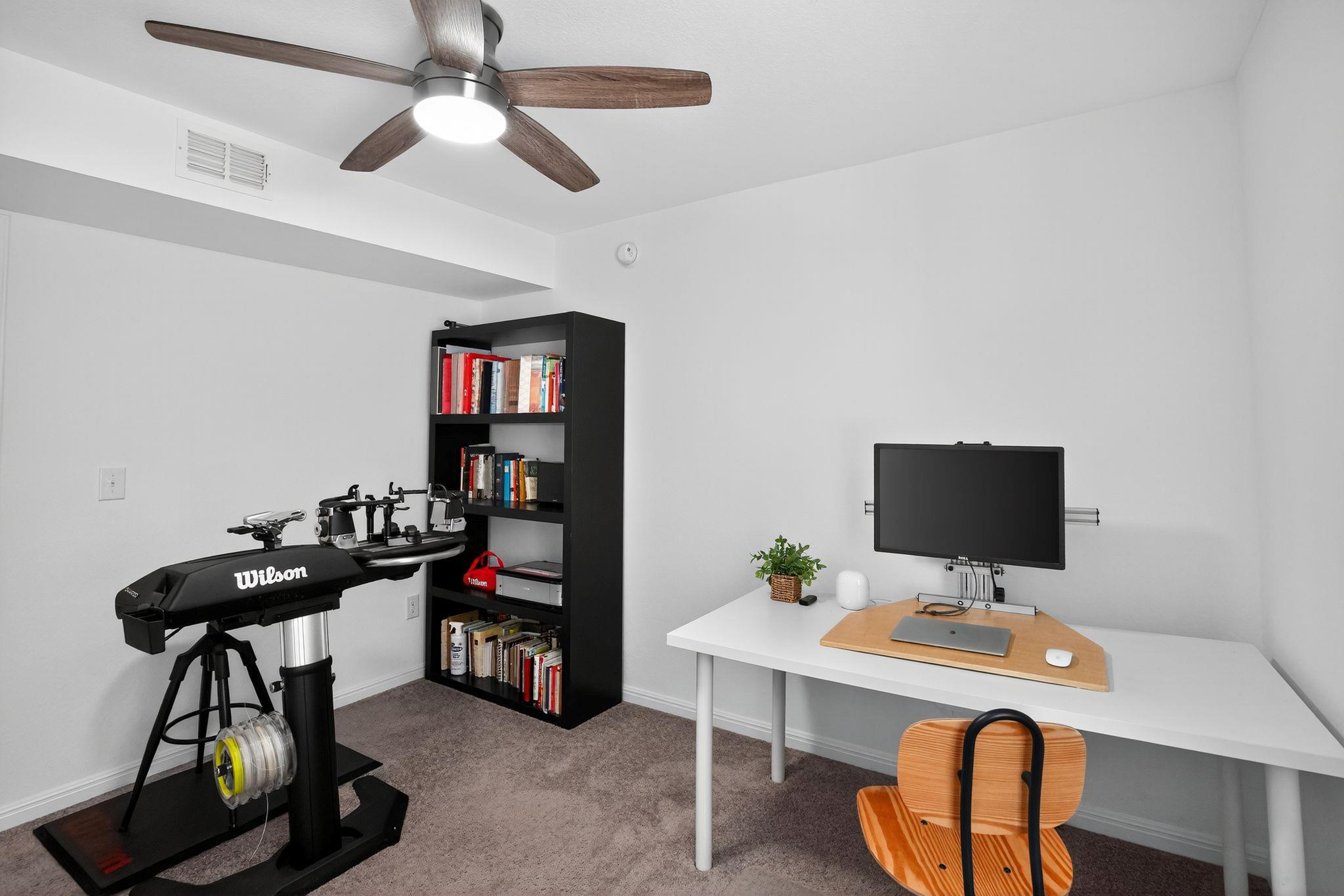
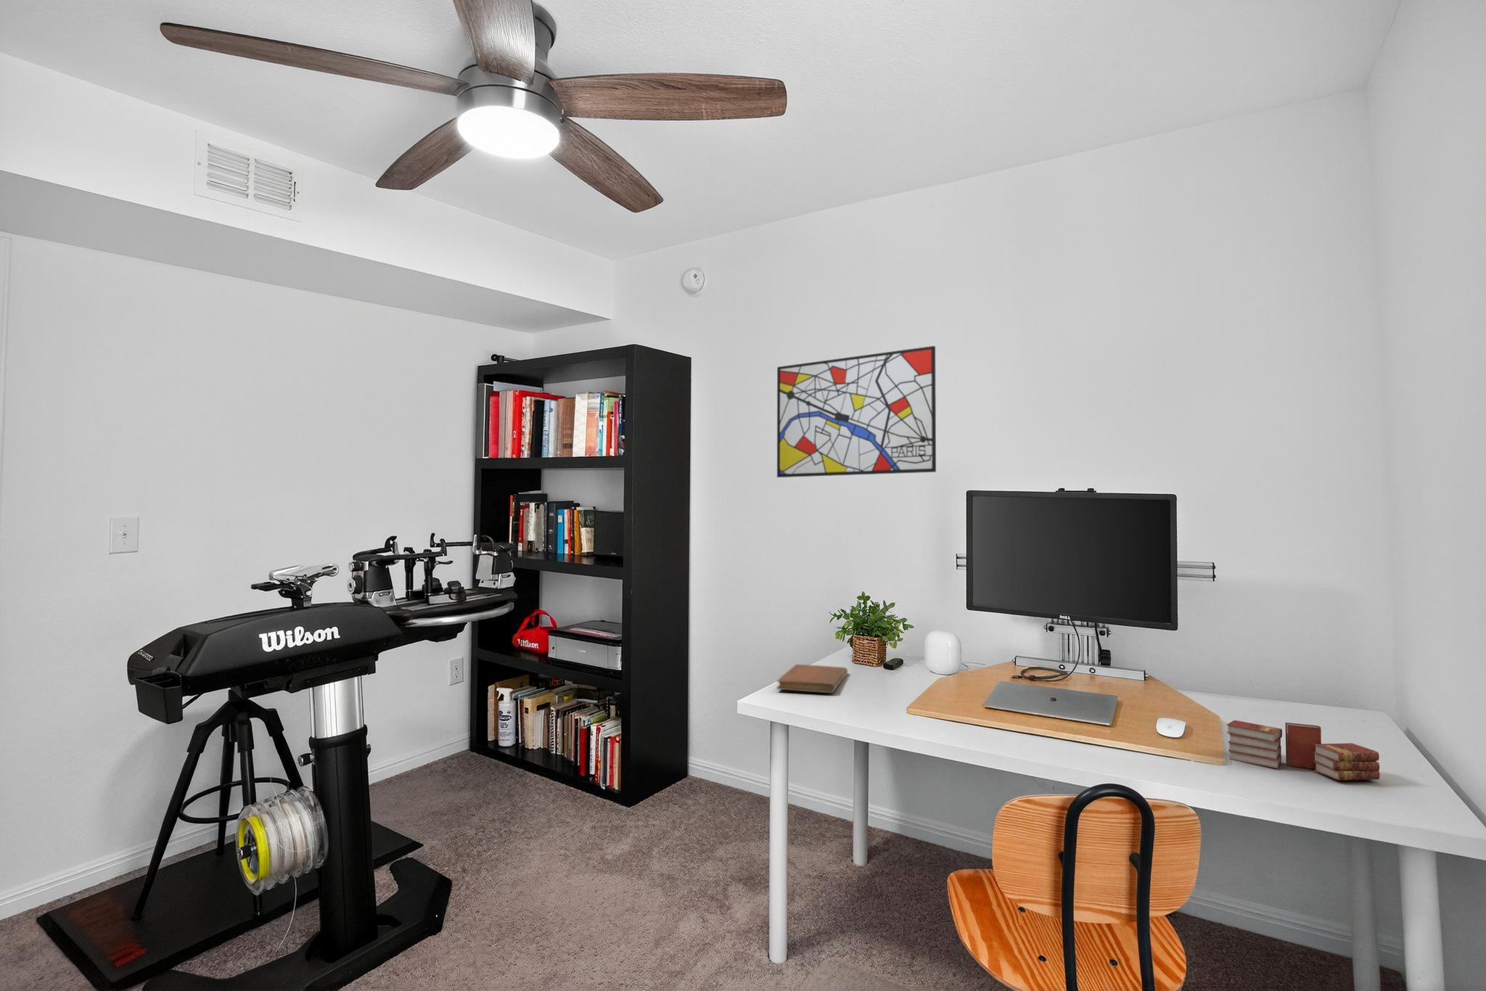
+ wall art [776,345,936,478]
+ book [1226,720,1381,781]
+ notebook [776,664,848,693]
